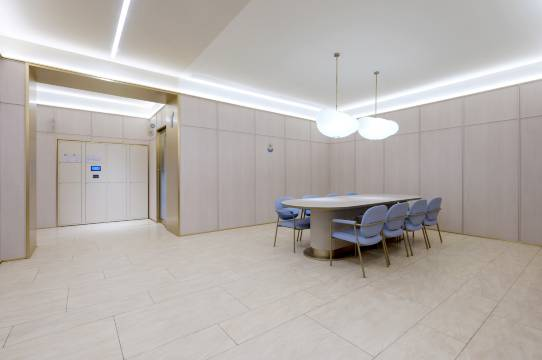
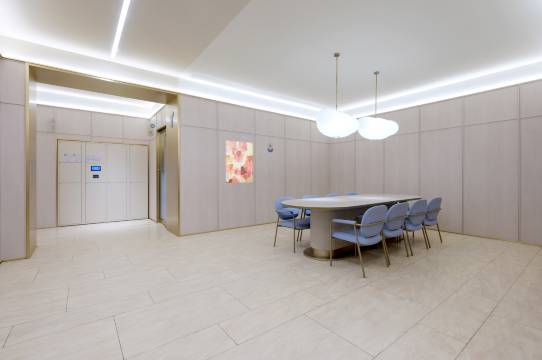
+ wall art [225,139,254,184]
